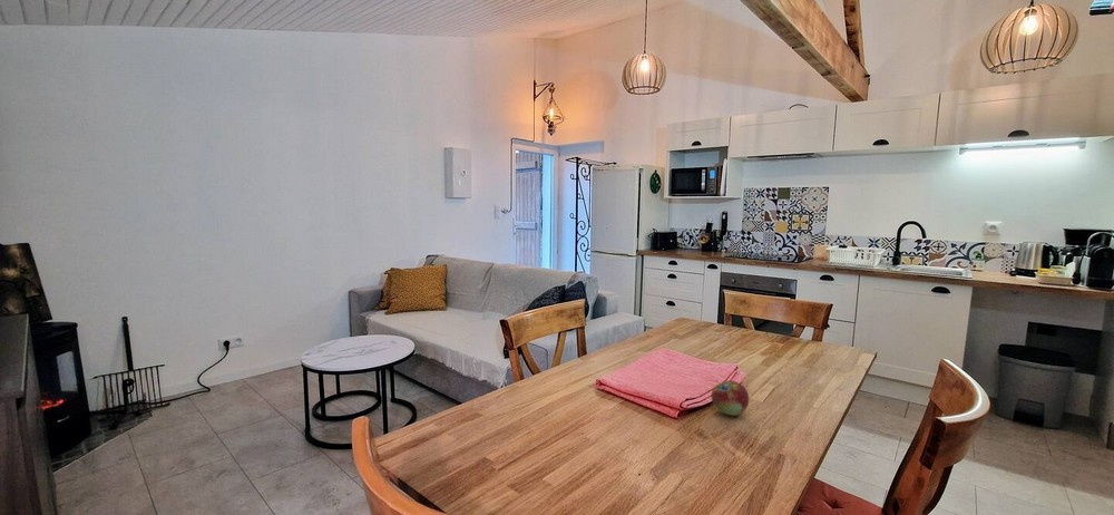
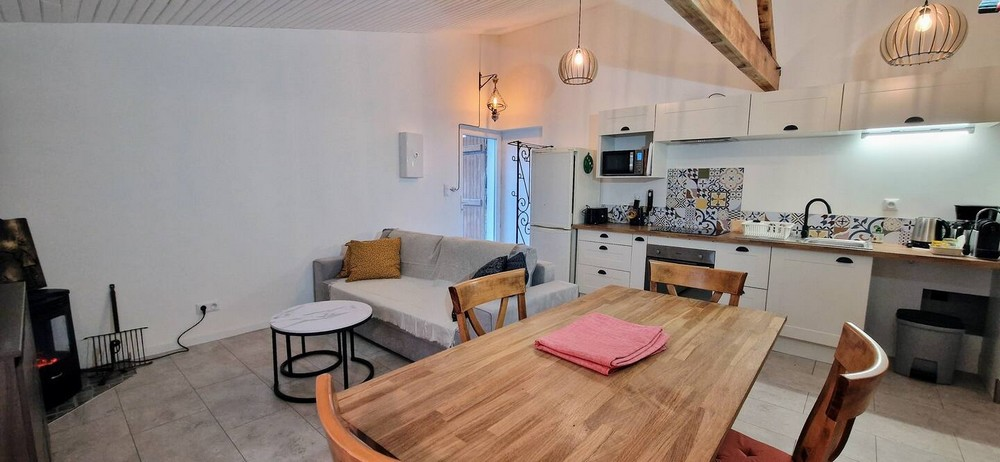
- fruit [711,380,750,417]
